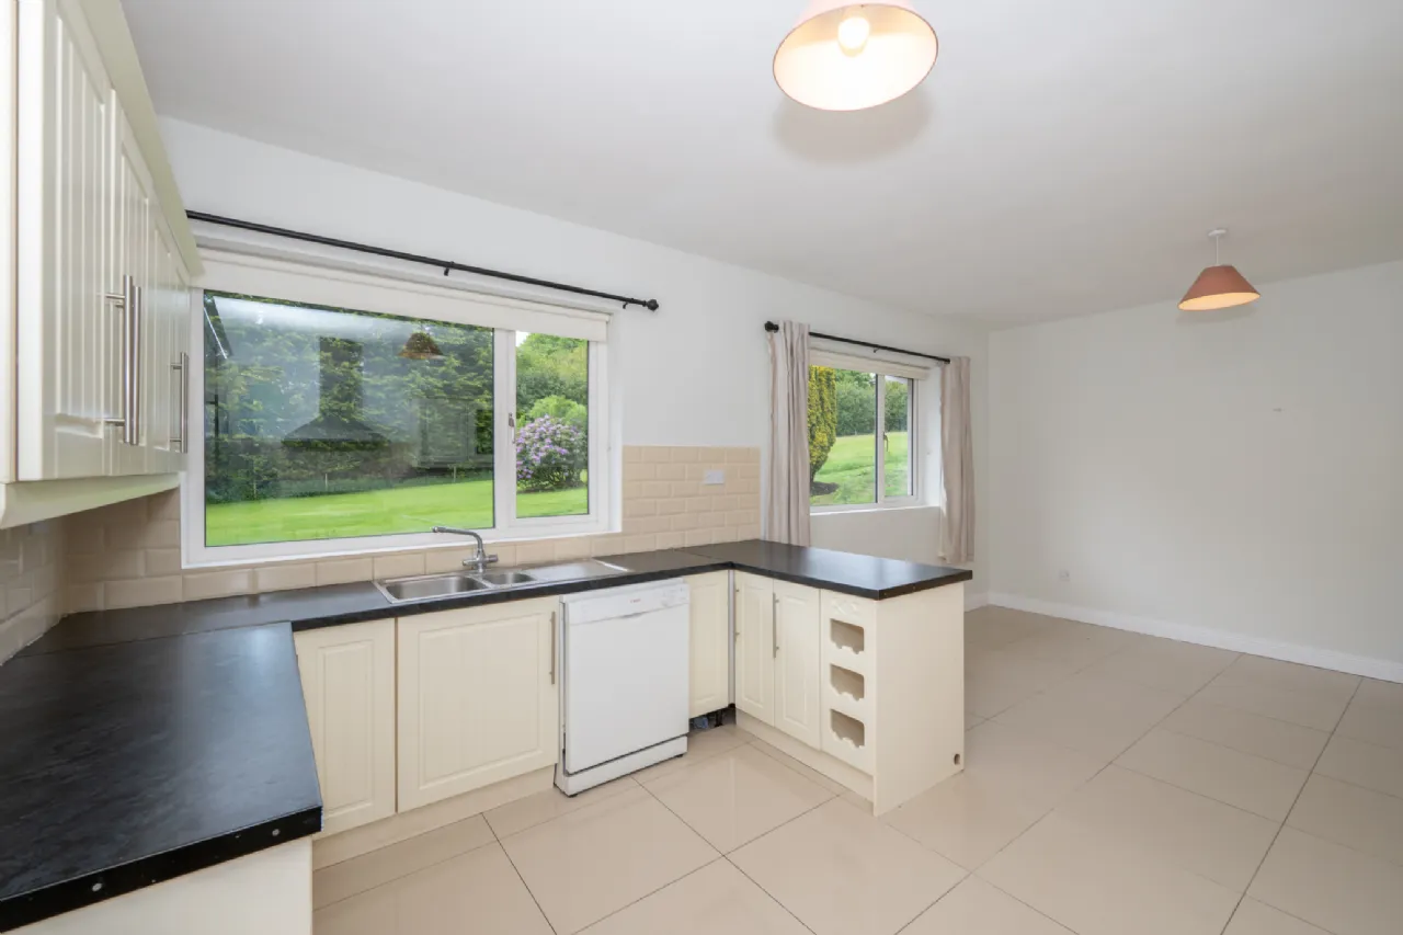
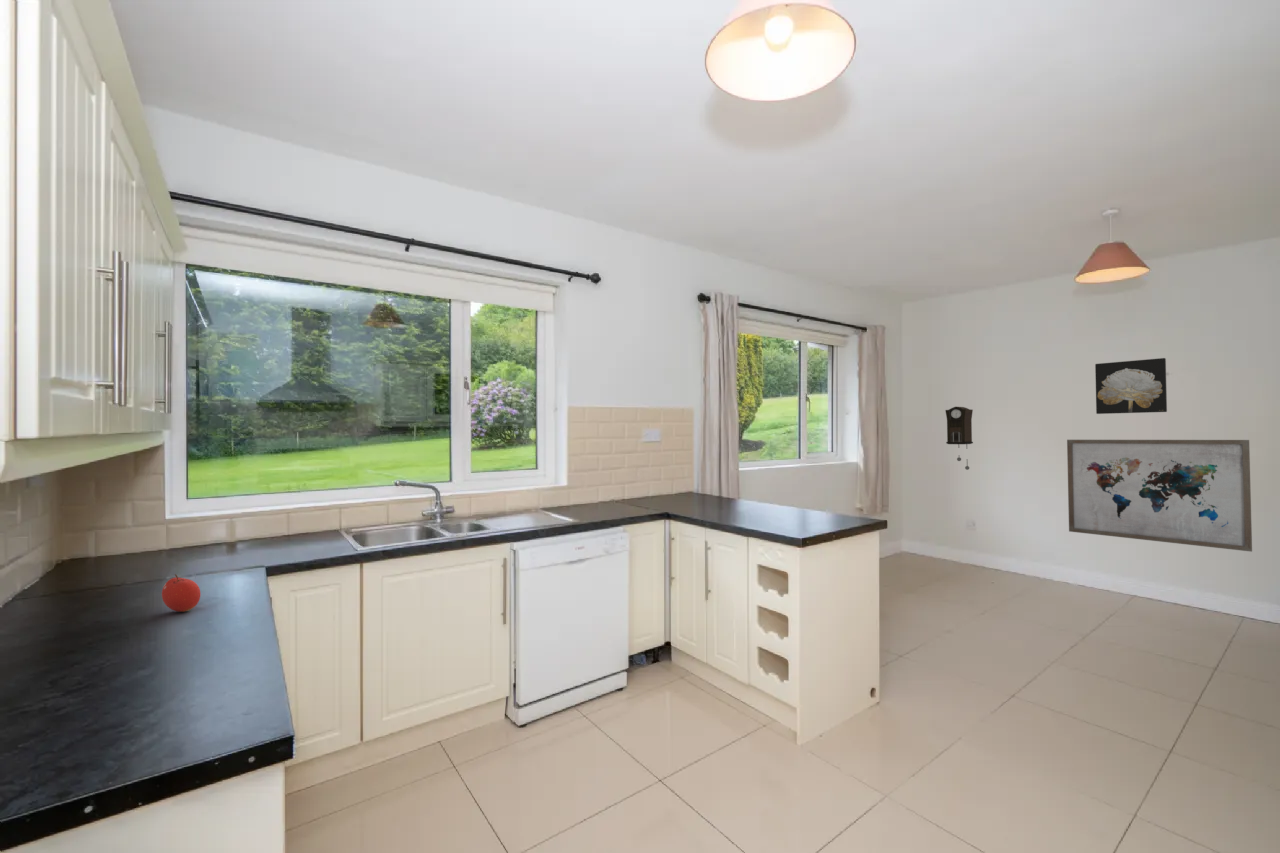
+ wall art [1066,439,1253,553]
+ pendulum clock [944,406,974,471]
+ fruit [161,573,201,613]
+ wall art [1094,357,1168,415]
